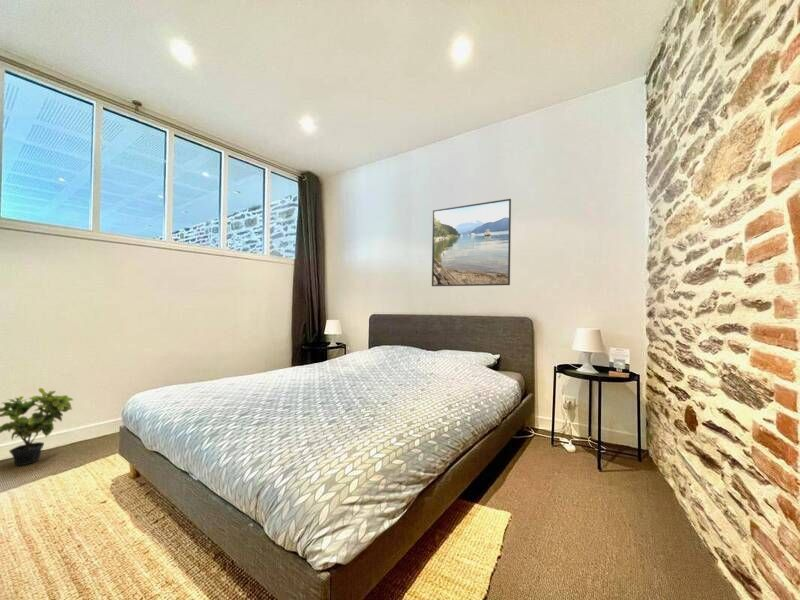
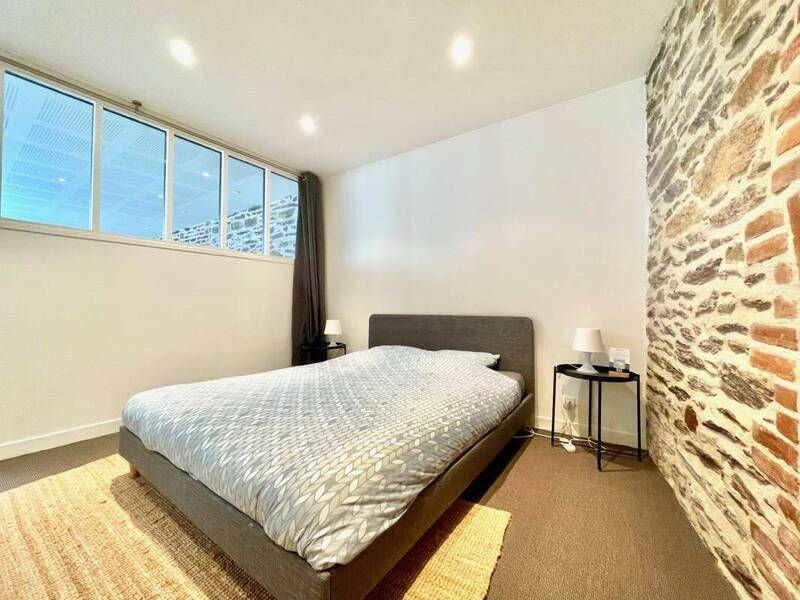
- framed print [431,198,512,287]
- potted plant [0,387,74,467]
